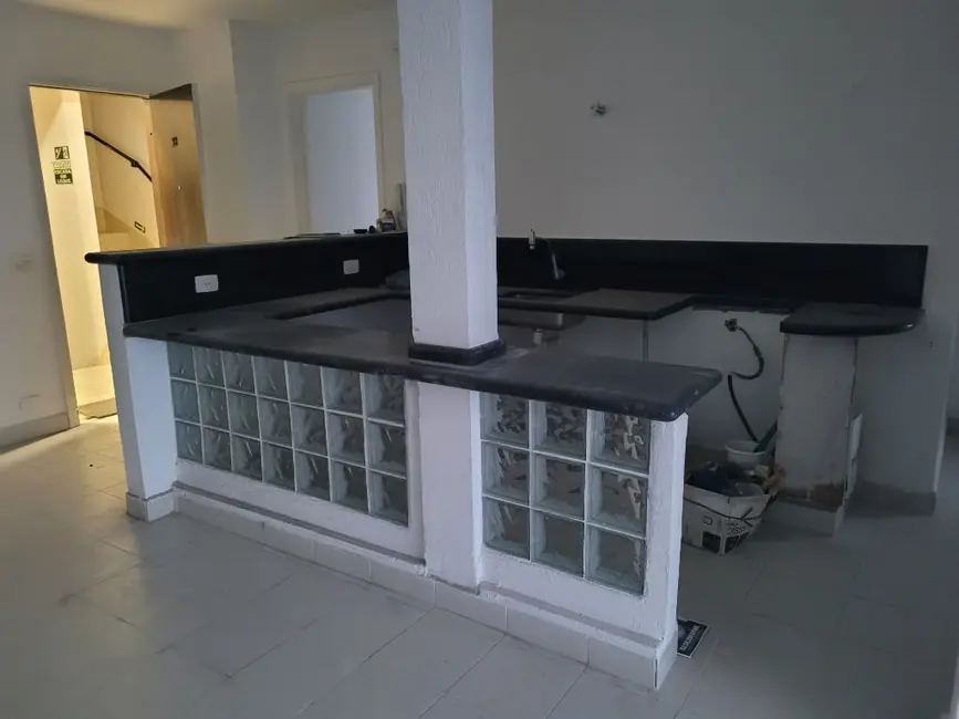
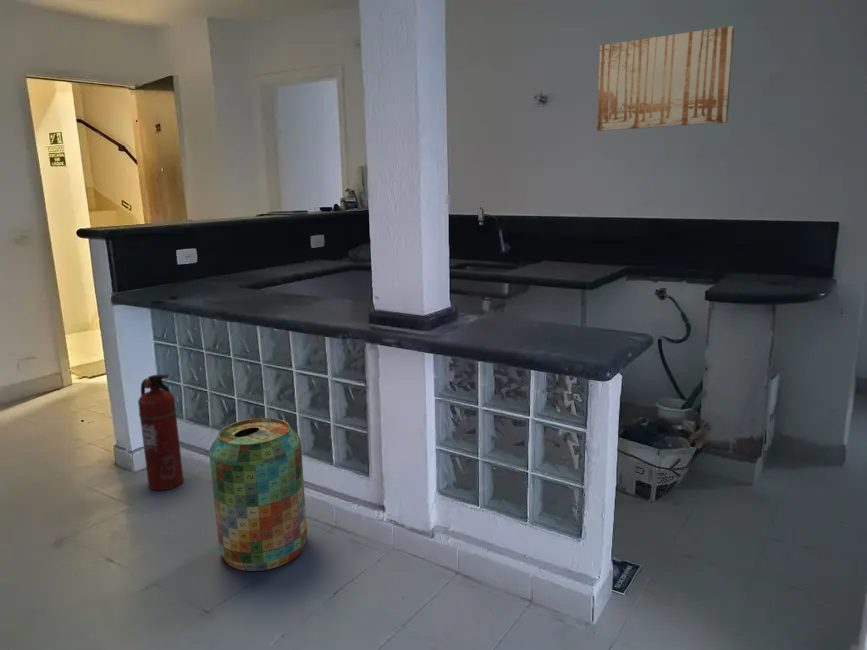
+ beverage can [208,417,308,572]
+ wall art [596,25,736,132]
+ fire extinguisher [137,374,184,492]
